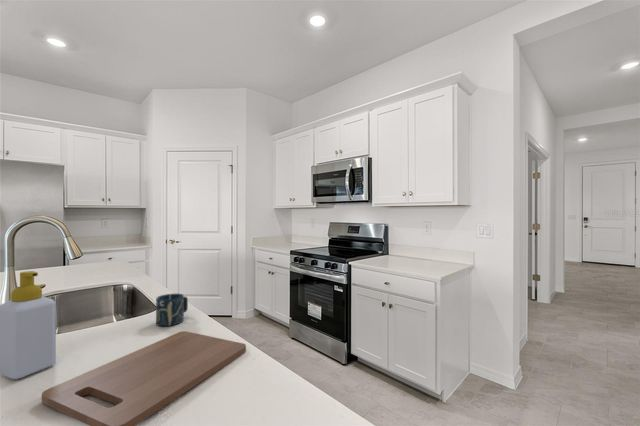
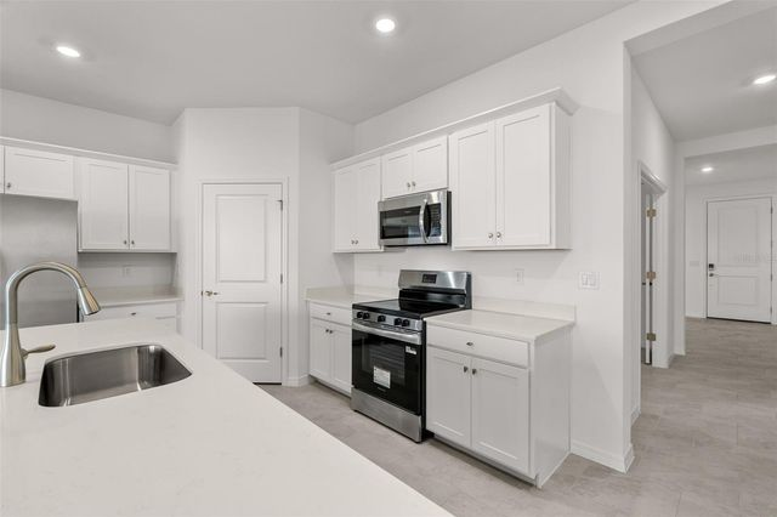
- soap bottle [0,270,57,380]
- cup [155,293,189,327]
- cutting board [41,330,247,426]
